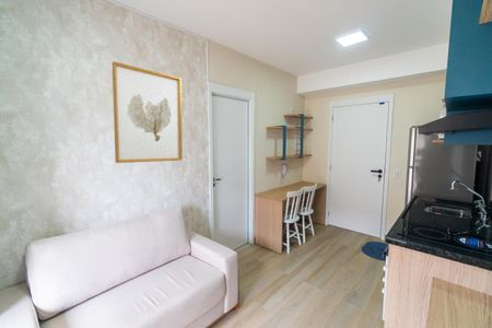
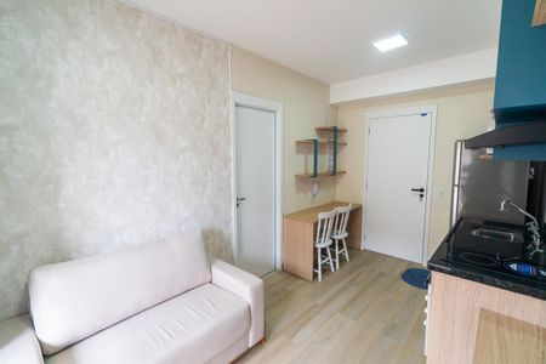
- wall art [112,60,184,164]
